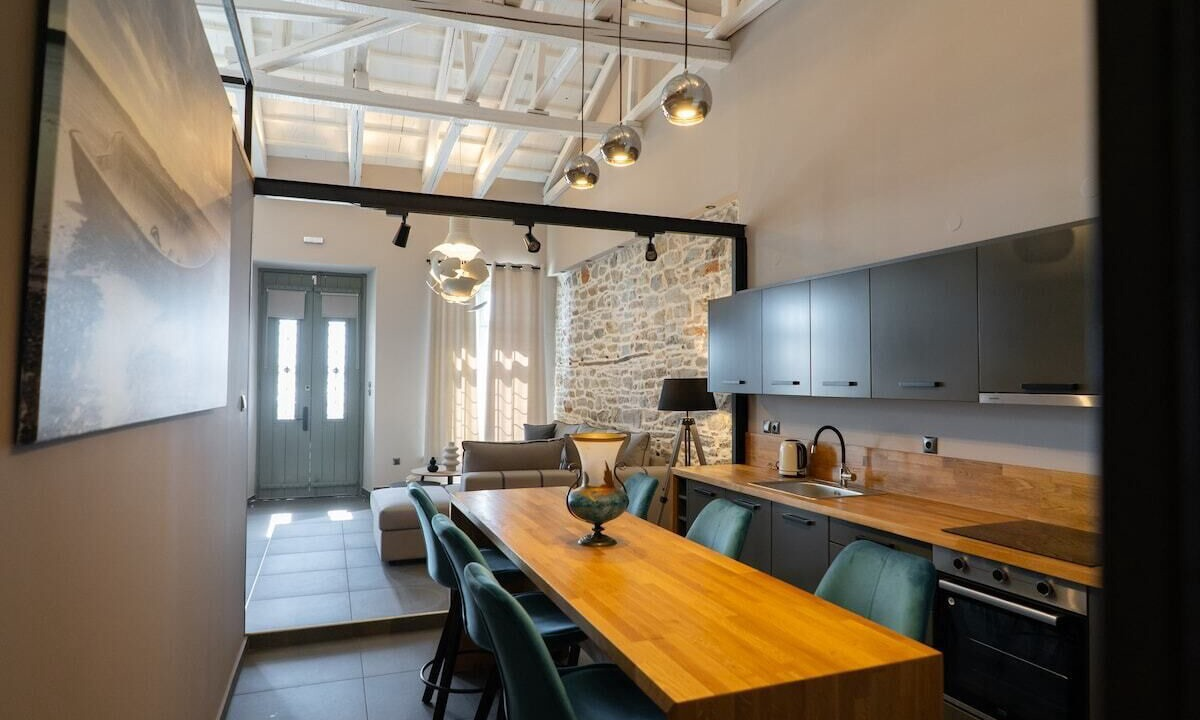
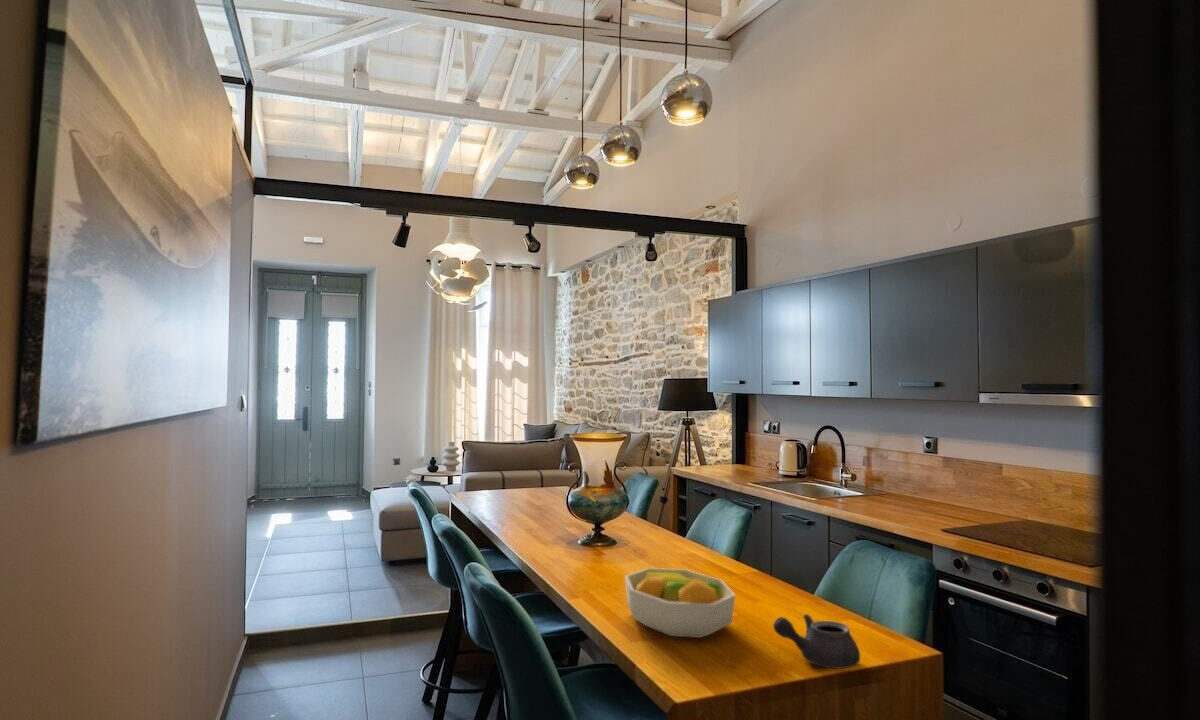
+ teapot [772,613,861,670]
+ fruit bowl [624,567,736,639]
